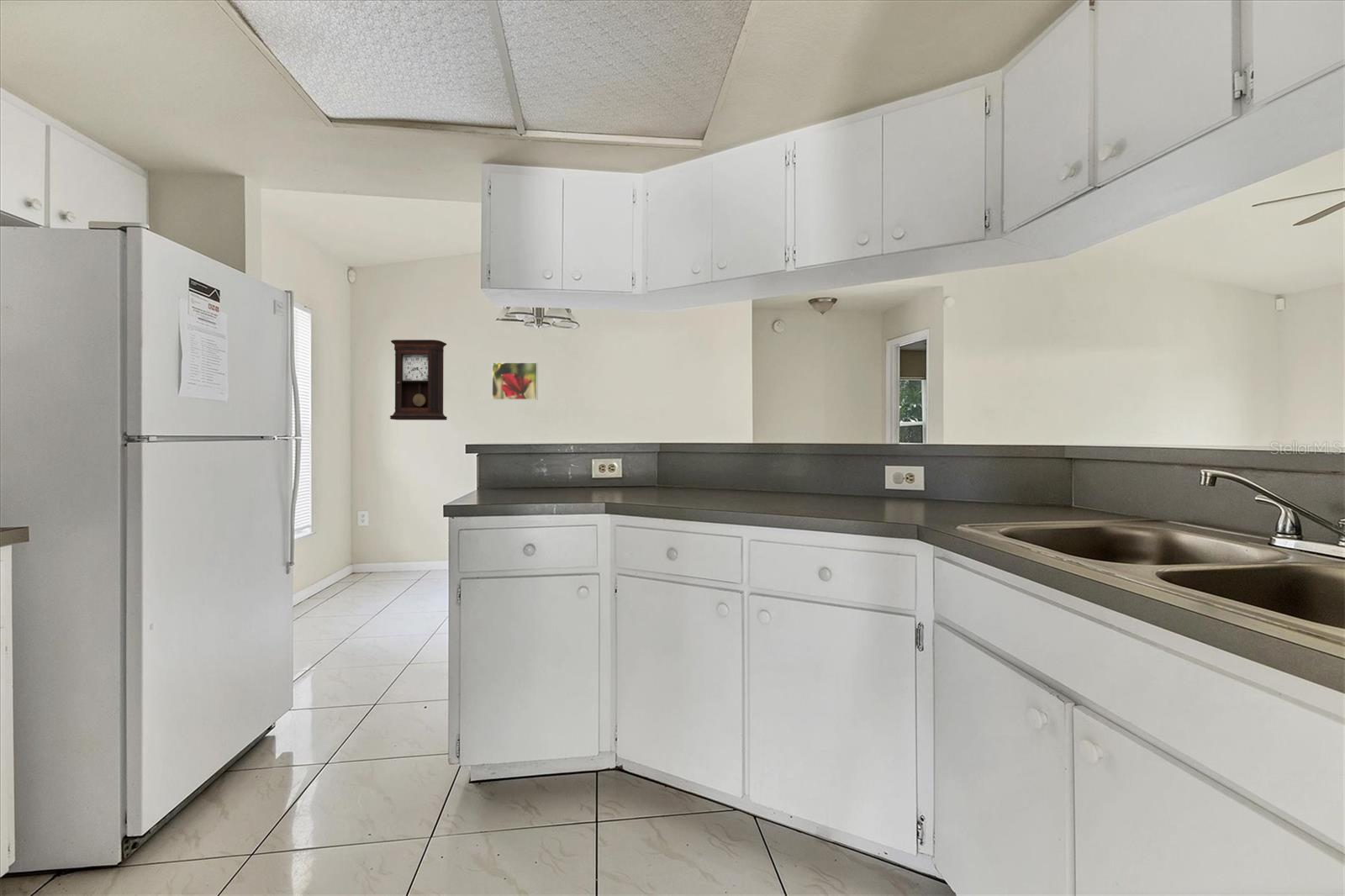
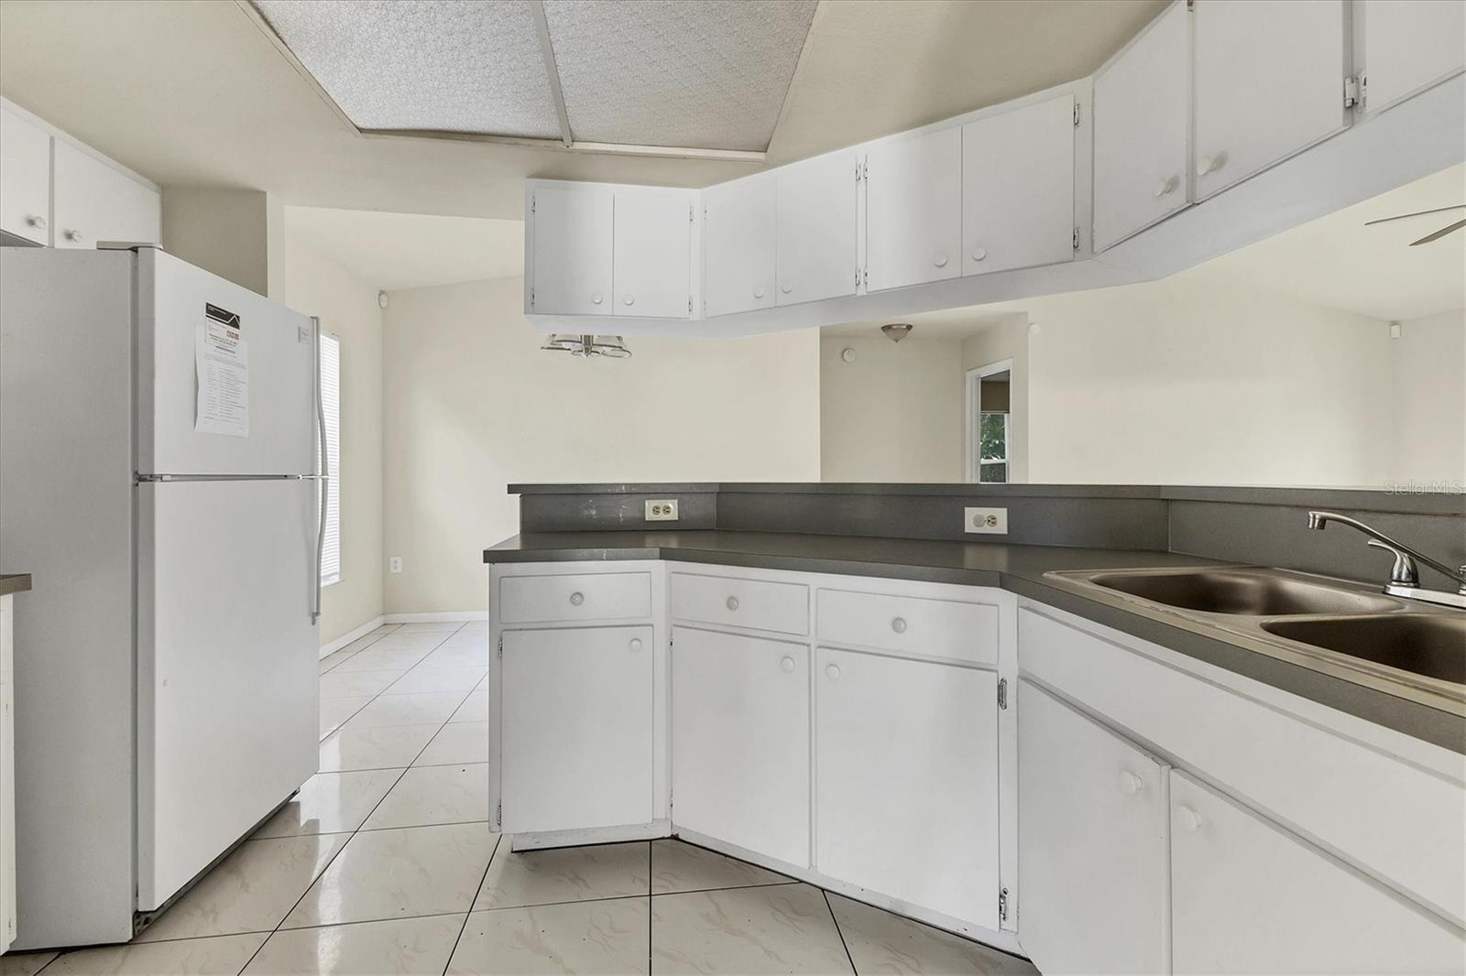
- pendulum clock [389,339,448,421]
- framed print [491,361,539,401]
